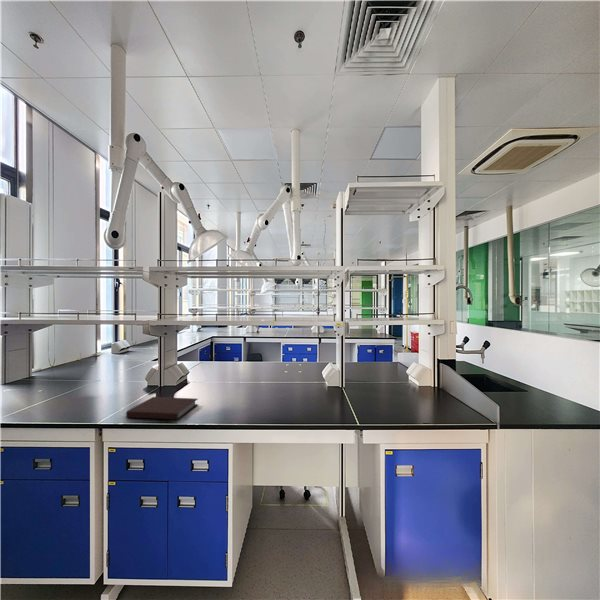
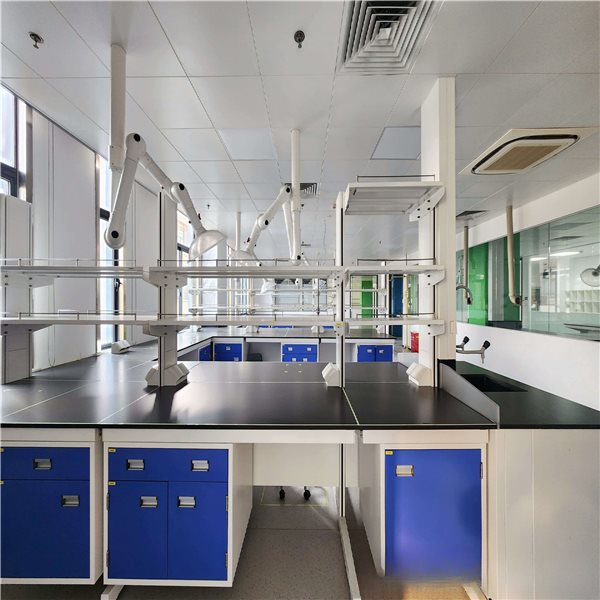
- notebook [125,396,199,421]
